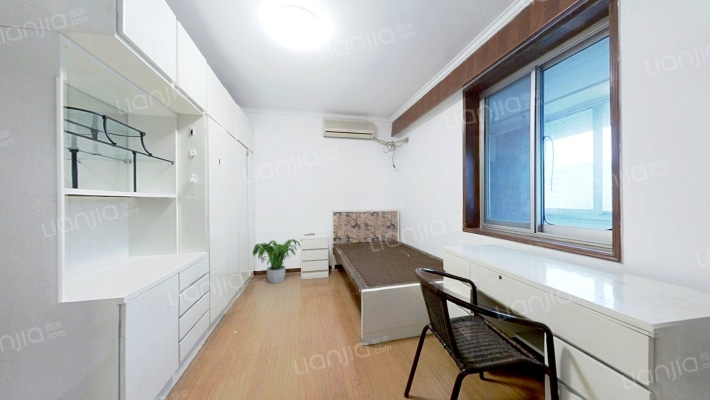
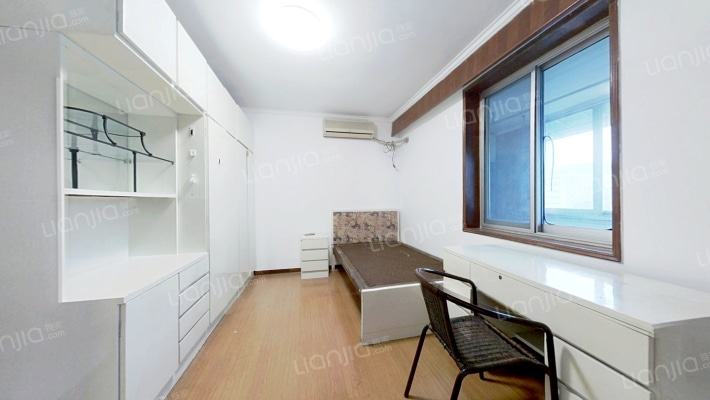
- potted plant [252,238,301,284]
